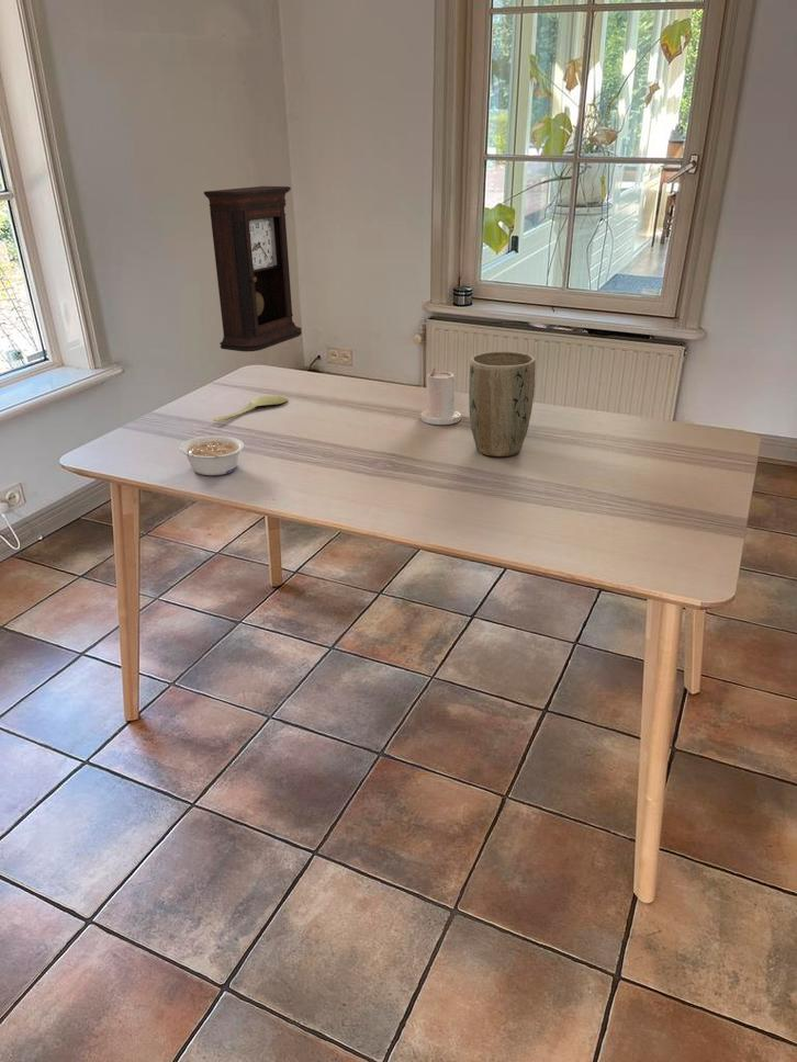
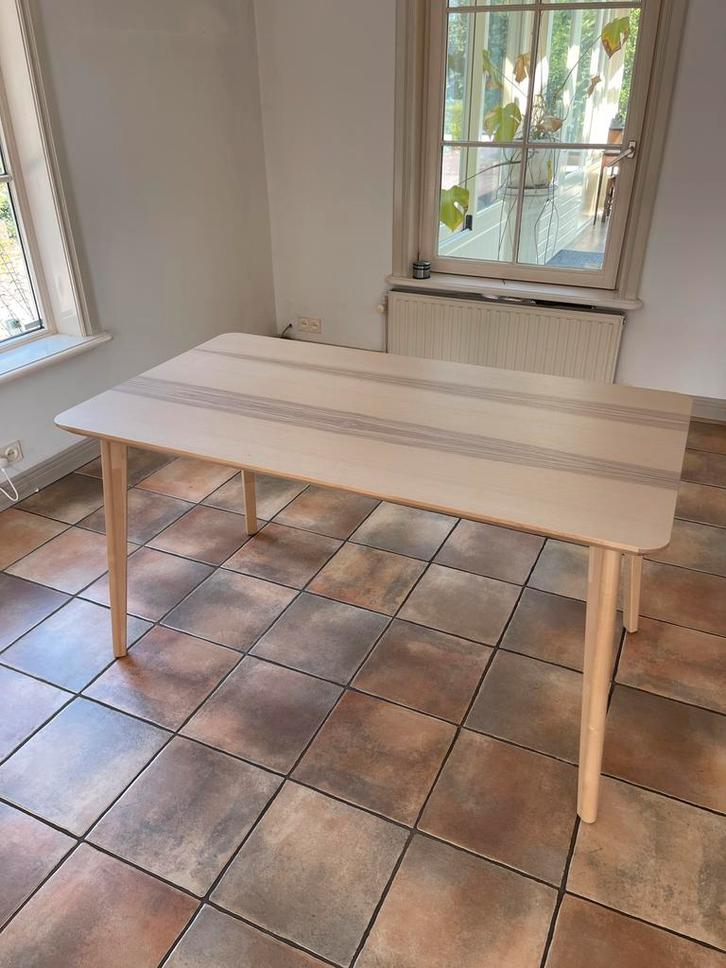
- legume [179,434,246,476]
- pendulum clock [203,185,303,353]
- plant pot [468,350,537,457]
- spoon [212,395,289,422]
- candle [419,366,462,426]
